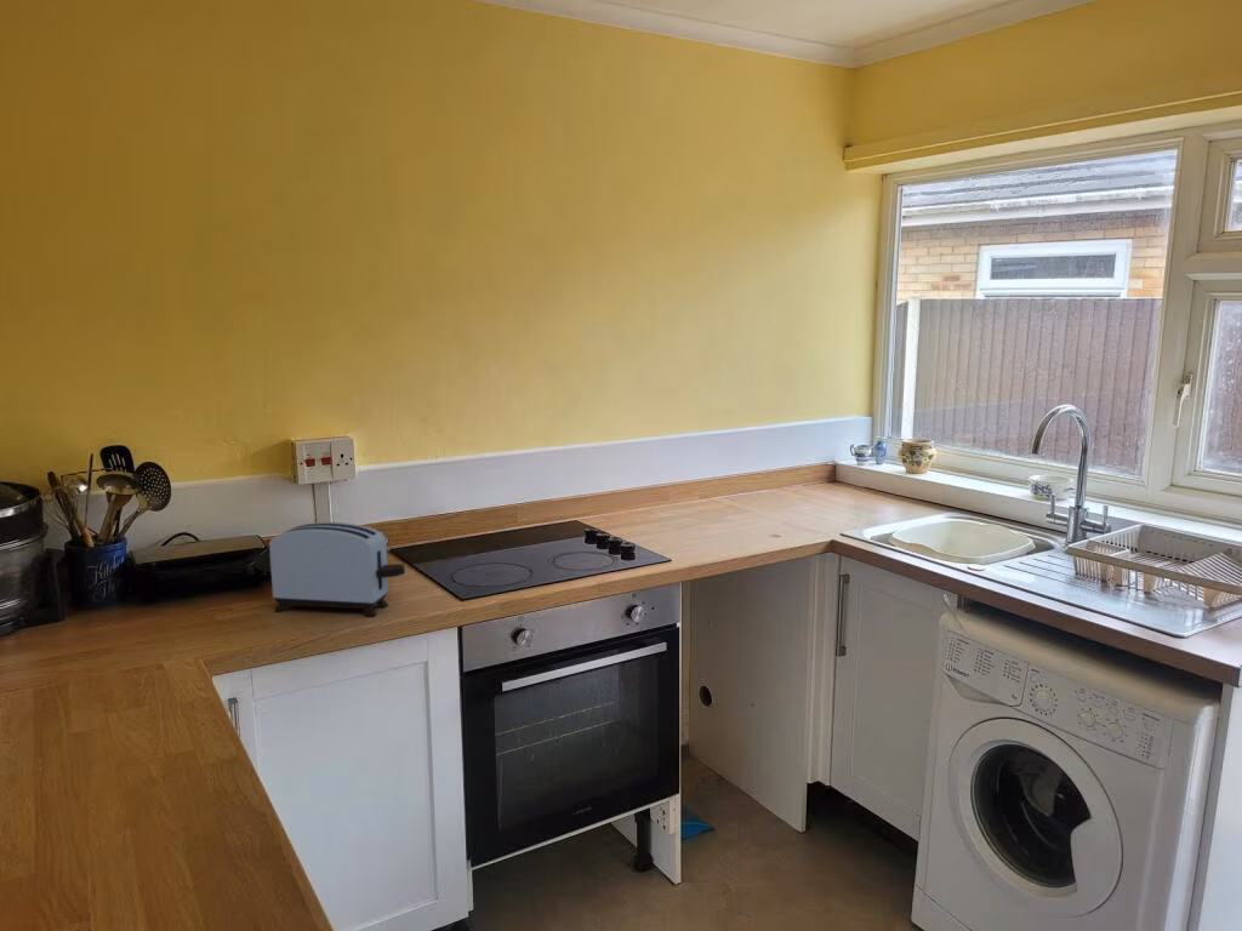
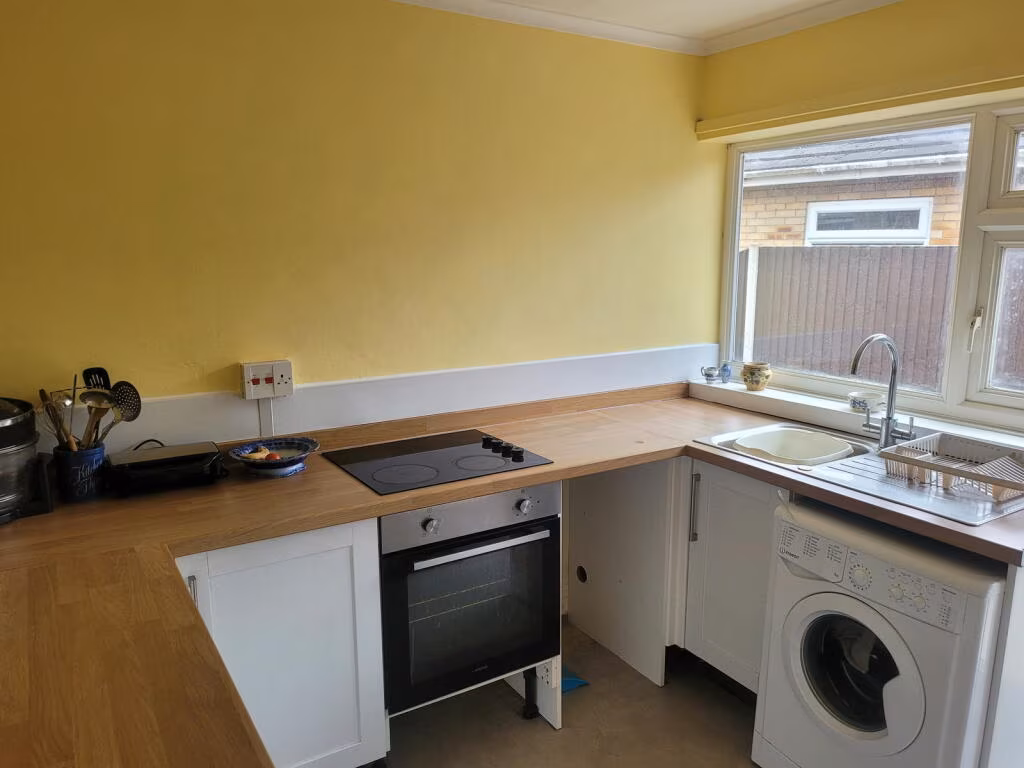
- toaster [253,521,406,617]
